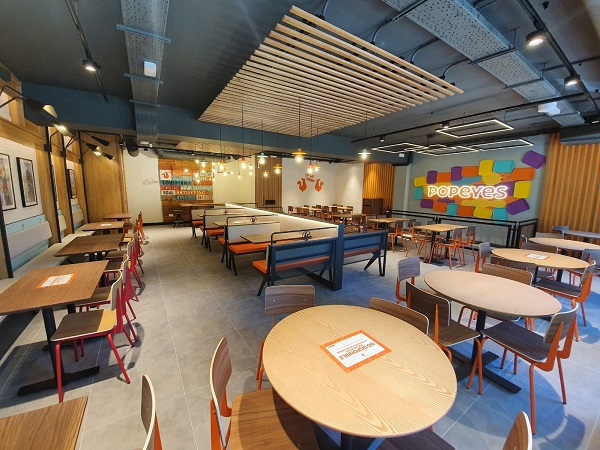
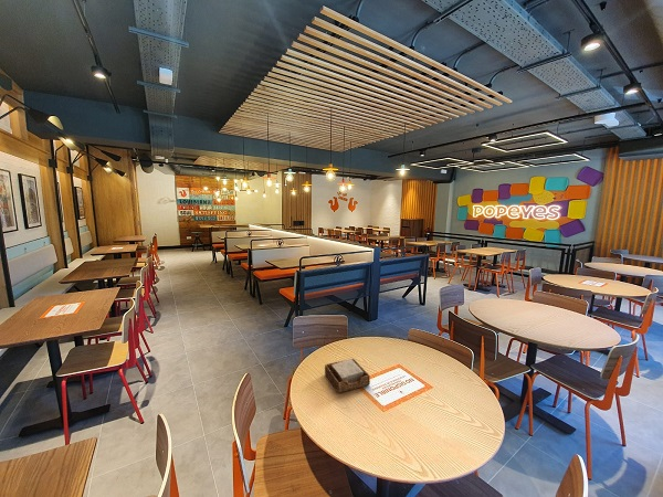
+ napkin holder [324,358,371,393]
